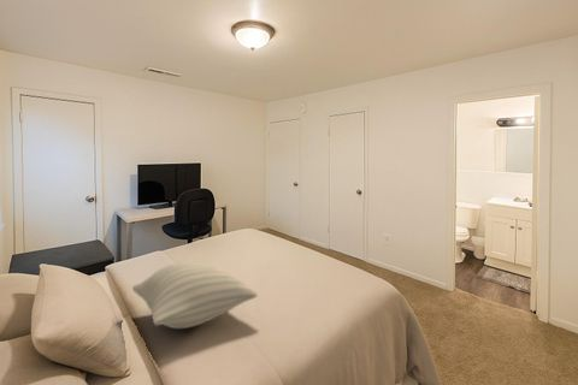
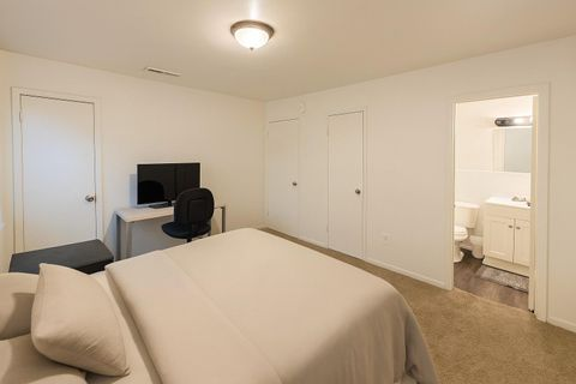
- pillow [131,261,259,330]
